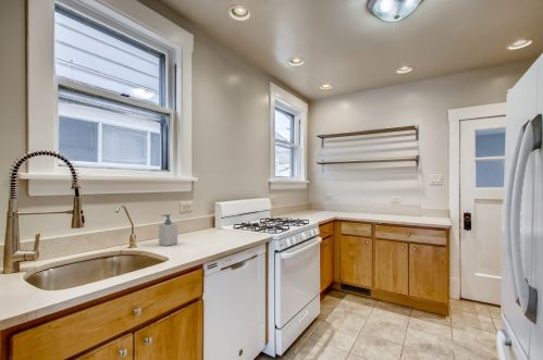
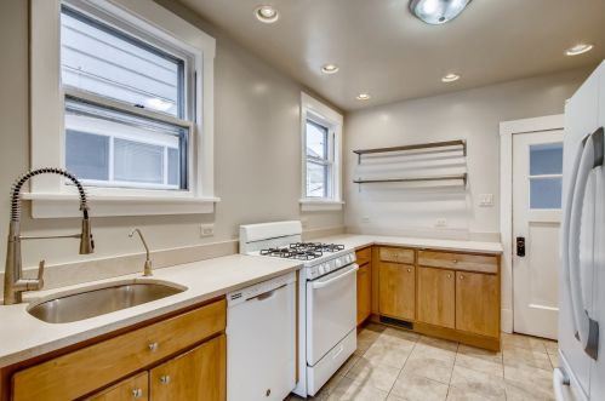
- soap bottle [158,213,178,247]
